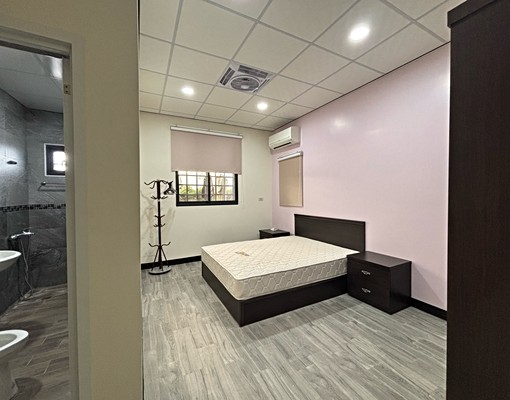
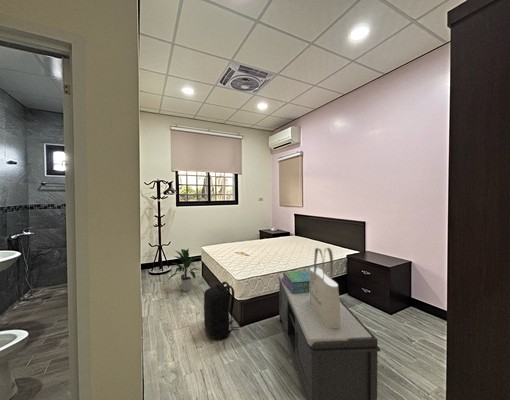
+ backpack [203,281,240,340]
+ tote bag [309,247,341,328]
+ bench [277,273,381,400]
+ indoor plant [167,247,202,292]
+ stack of books [282,269,310,294]
